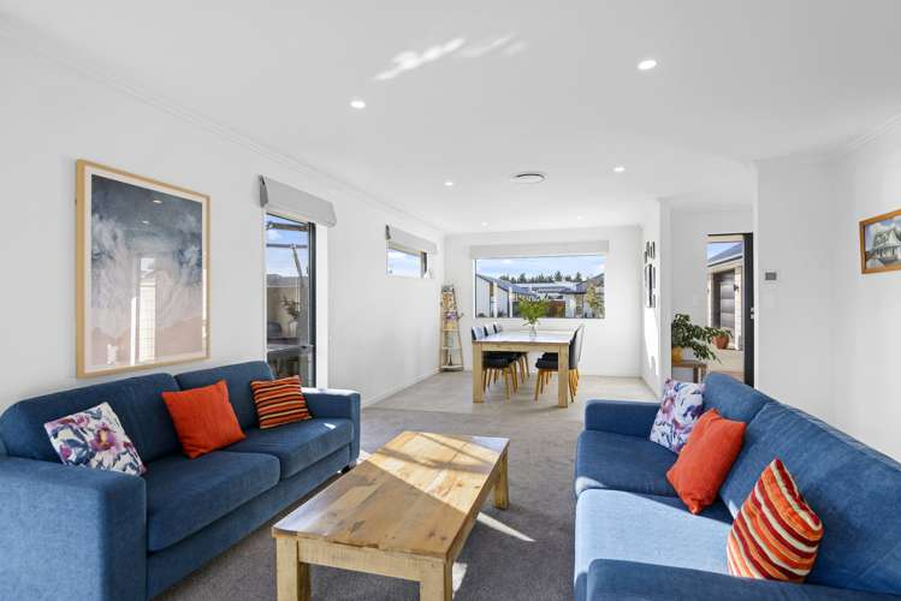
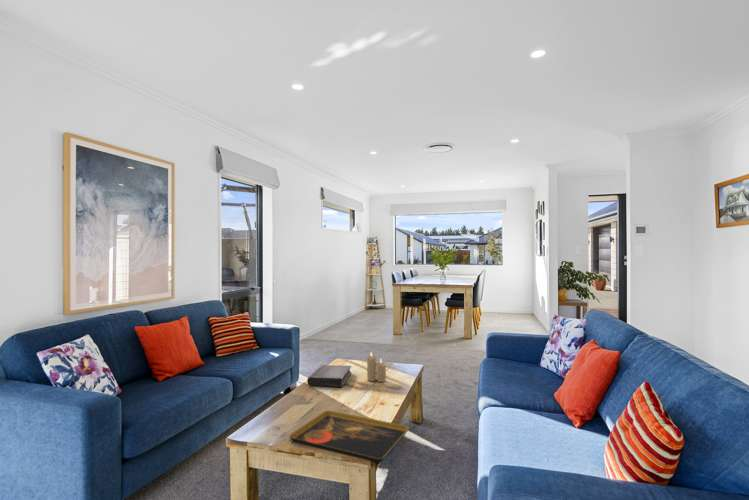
+ candle [366,351,387,383]
+ decorative tray [288,409,410,464]
+ book [306,364,352,388]
